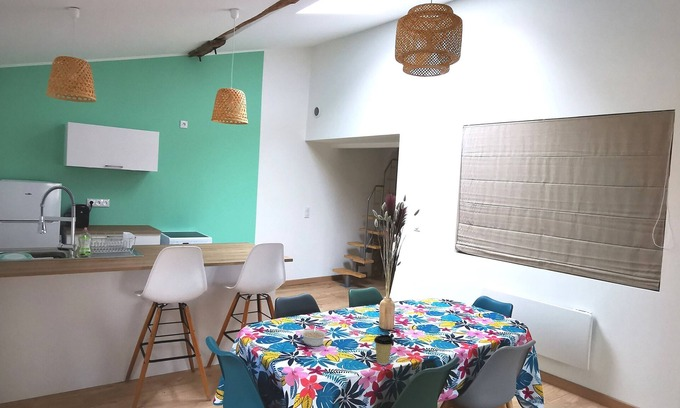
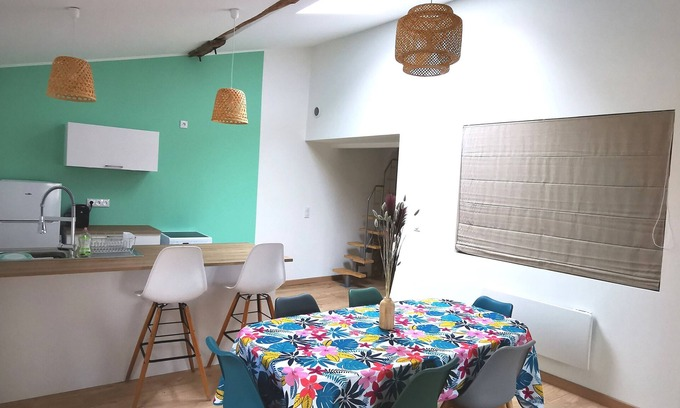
- coffee cup [373,334,395,366]
- legume [300,325,327,347]
